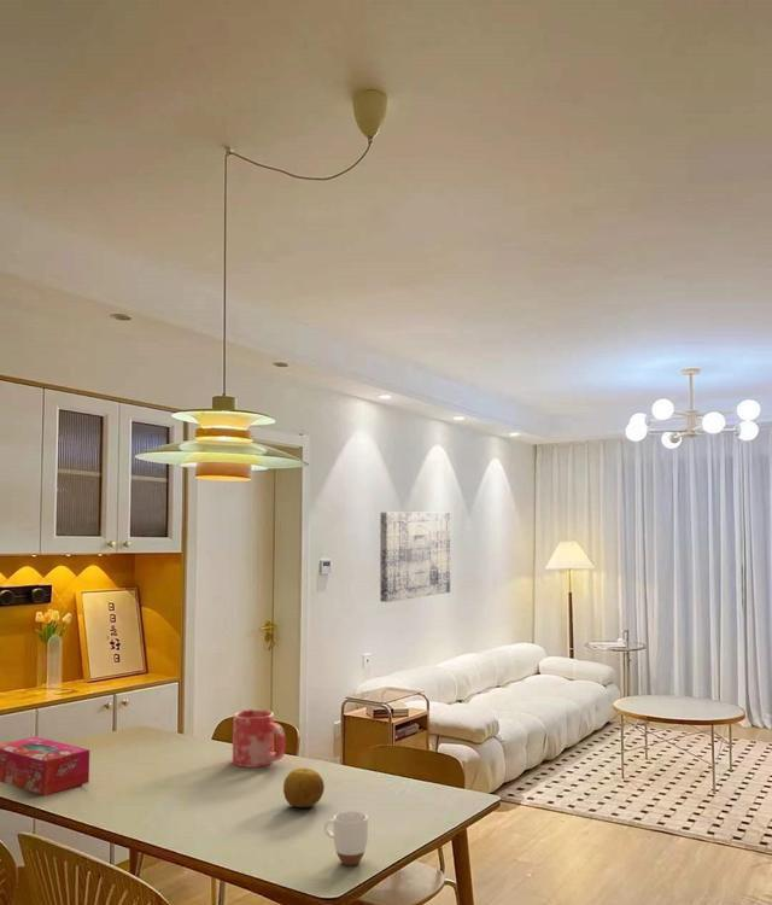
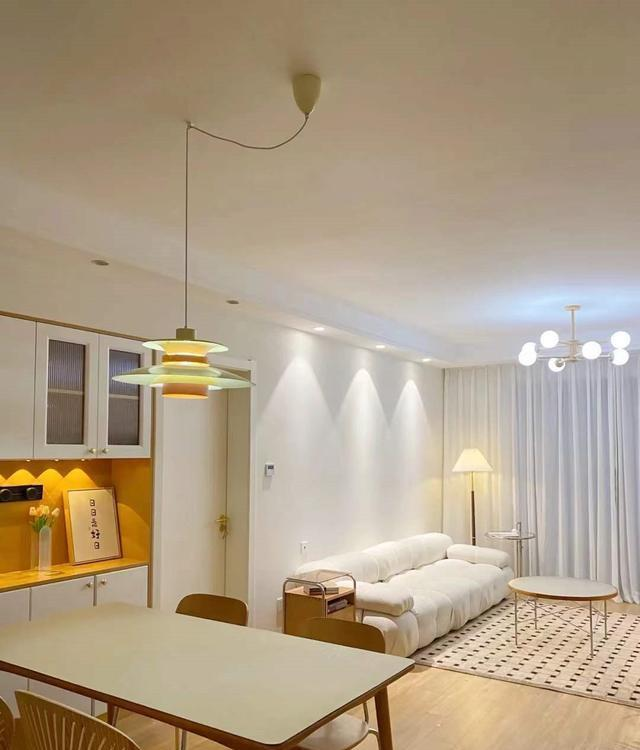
- vase [232,708,287,769]
- fruit [282,767,326,808]
- wall art [379,510,451,603]
- tissue box [0,735,90,796]
- mug [323,810,369,866]
